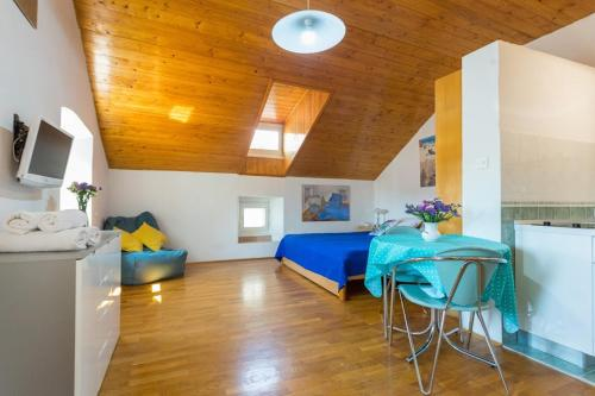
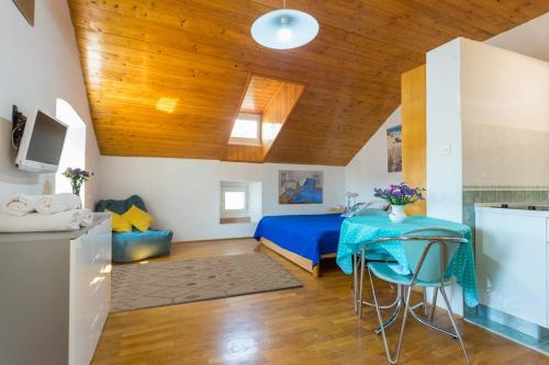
+ rug [108,251,304,315]
